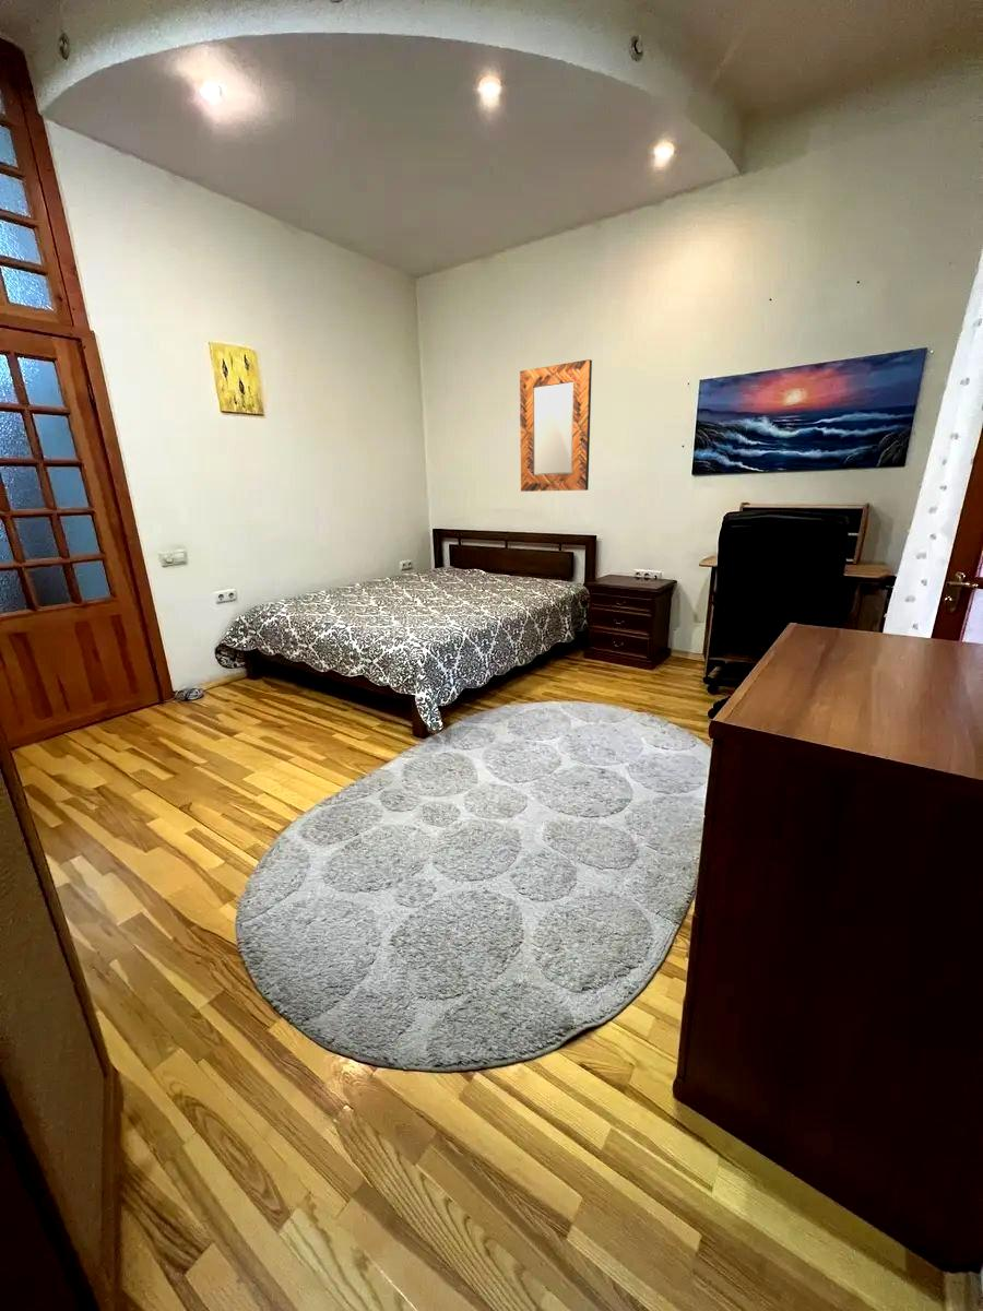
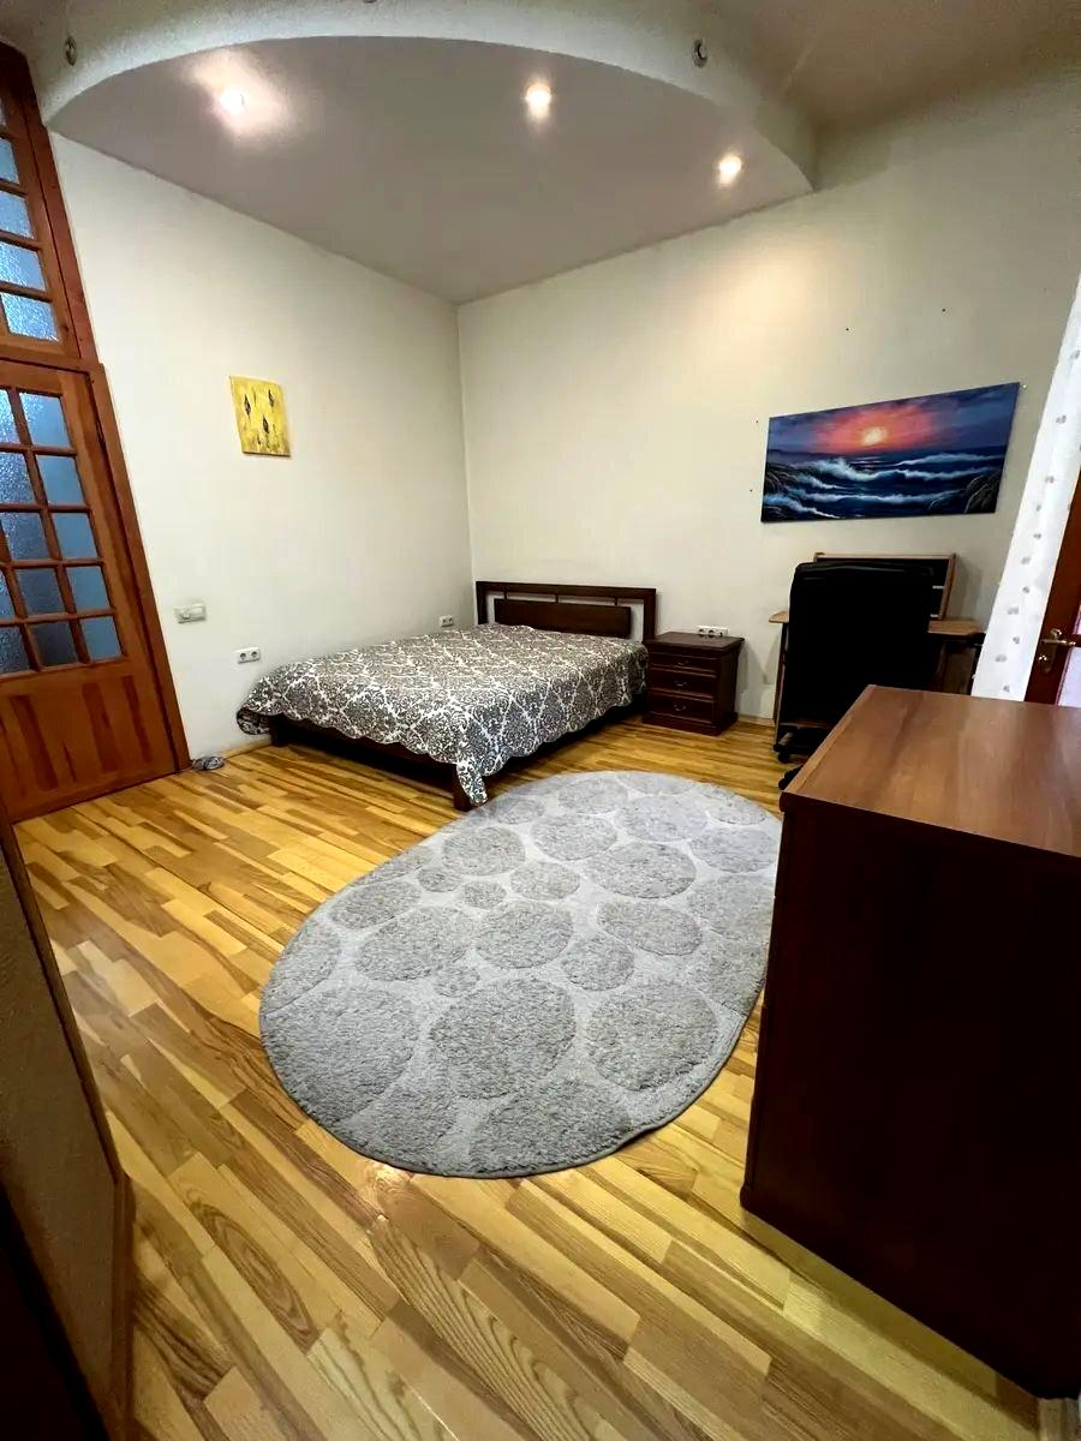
- home mirror [519,358,593,493]
